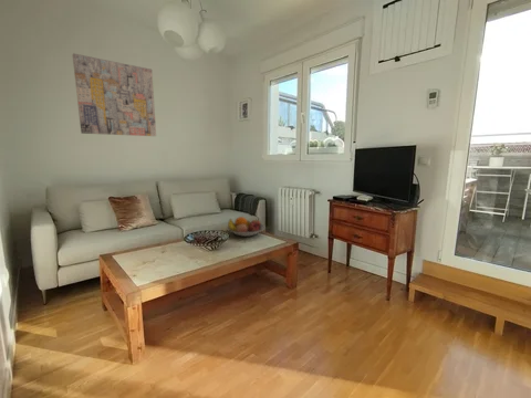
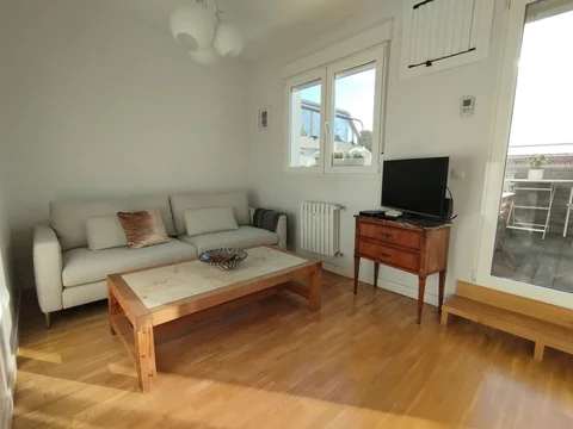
- wall art [72,52,157,137]
- fruit bowl [226,216,267,238]
